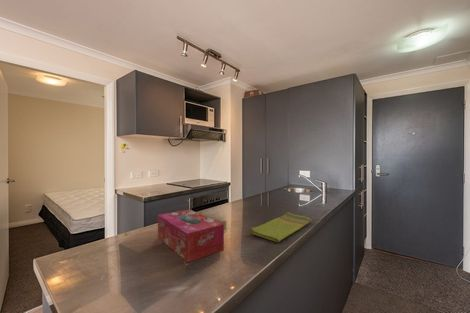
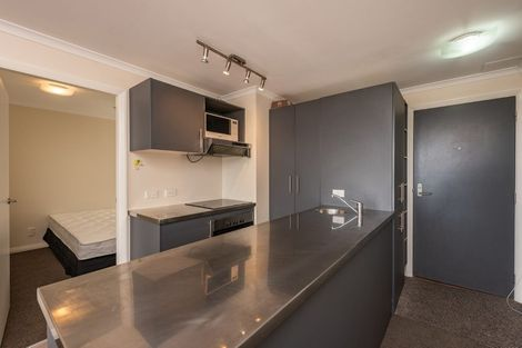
- dish towel [250,211,313,243]
- tissue box [157,208,225,263]
